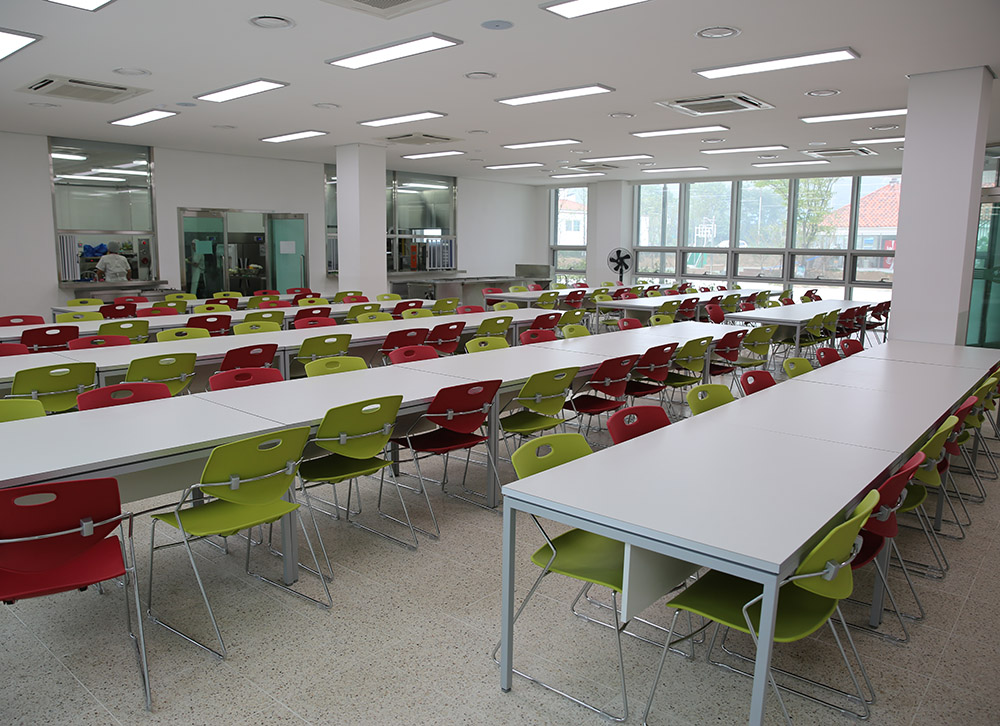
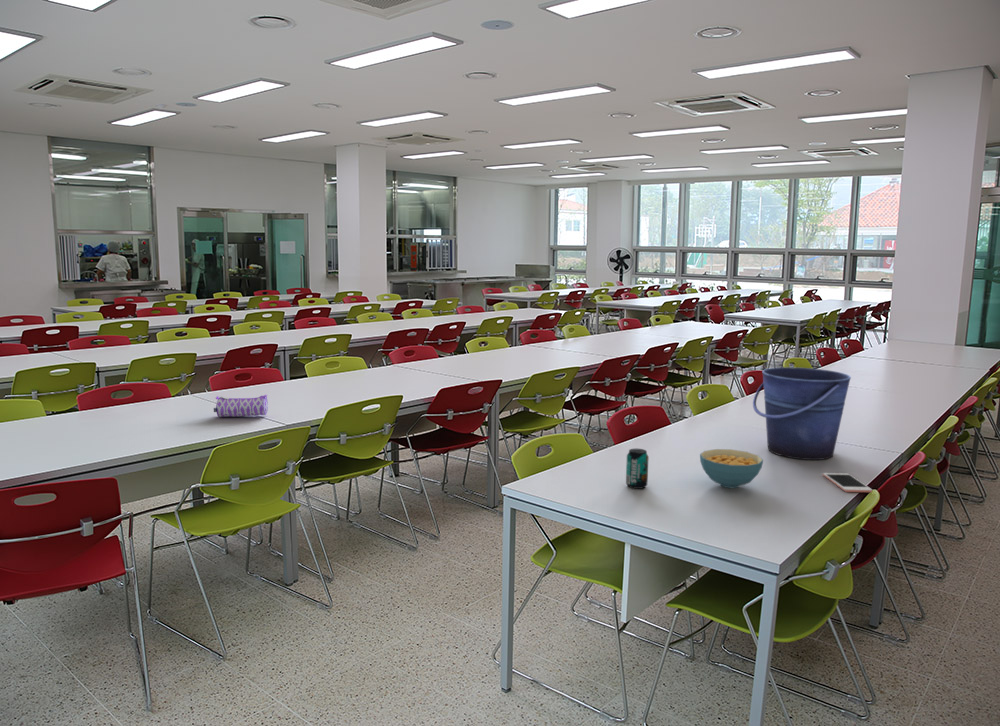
+ beverage can [625,448,650,490]
+ cell phone [822,472,873,493]
+ pencil case [213,394,269,418]
+ bucket [752,366,852,461]
+ cereal bowl [699,448,764,489]
